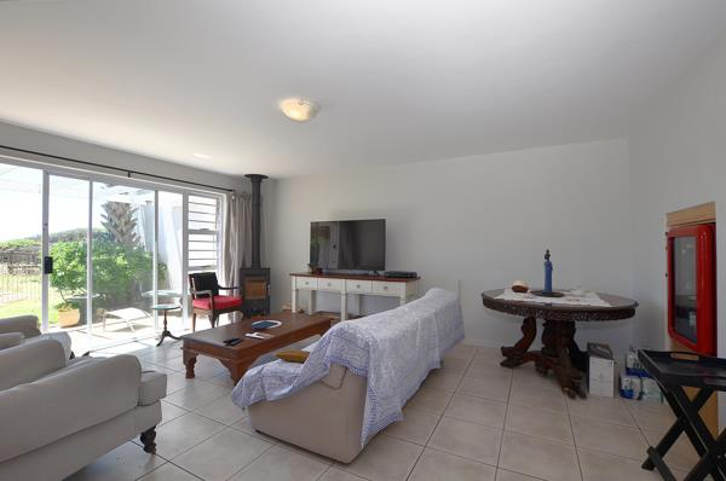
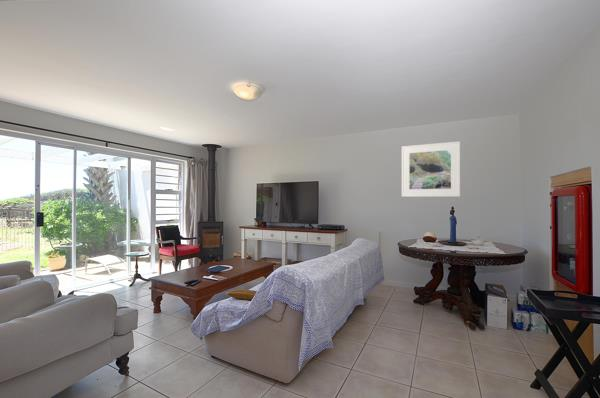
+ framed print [401,140,461,198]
